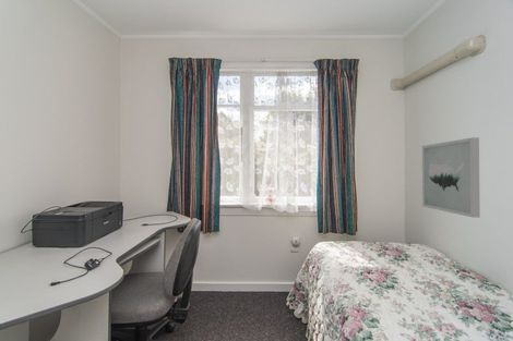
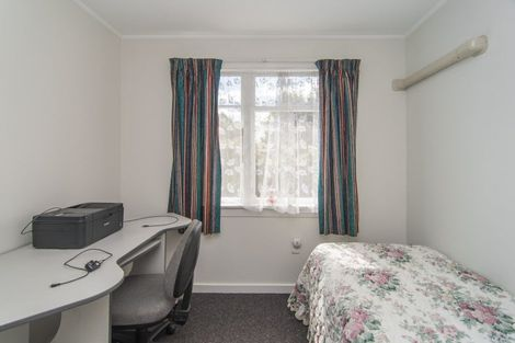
- wall art [421,136,481,219]
